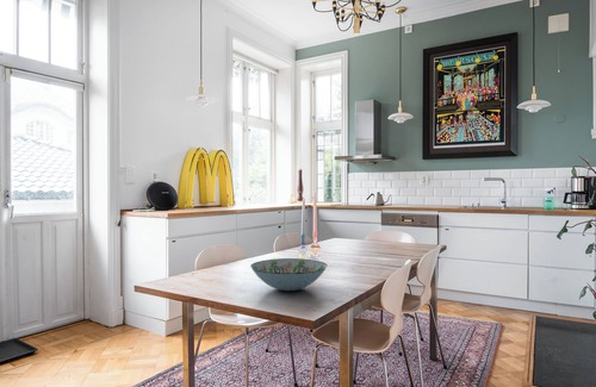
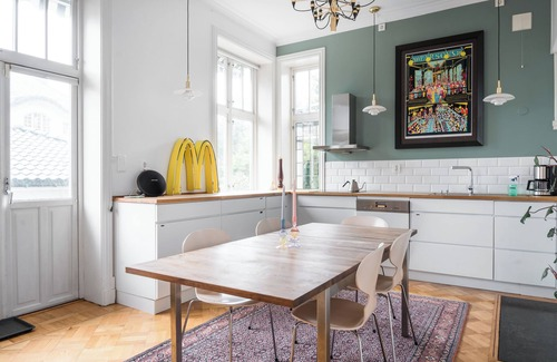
- decorative bowl [249,257,328,292]
